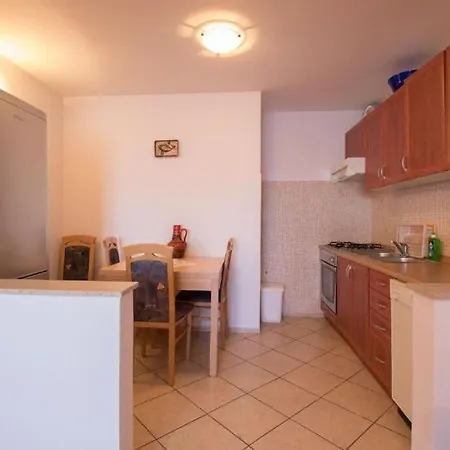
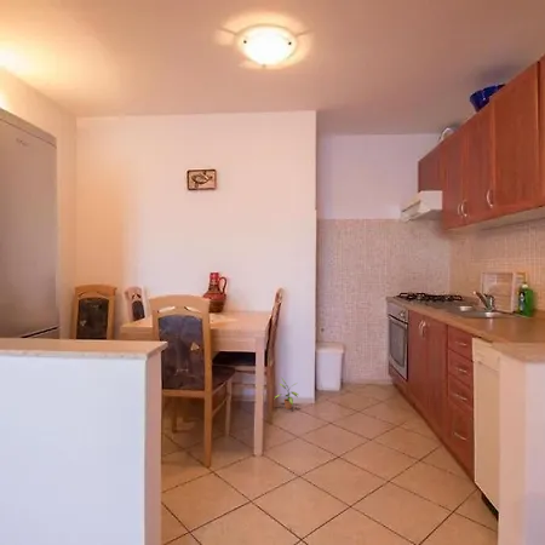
+ potted plant [274,375,299,411]
